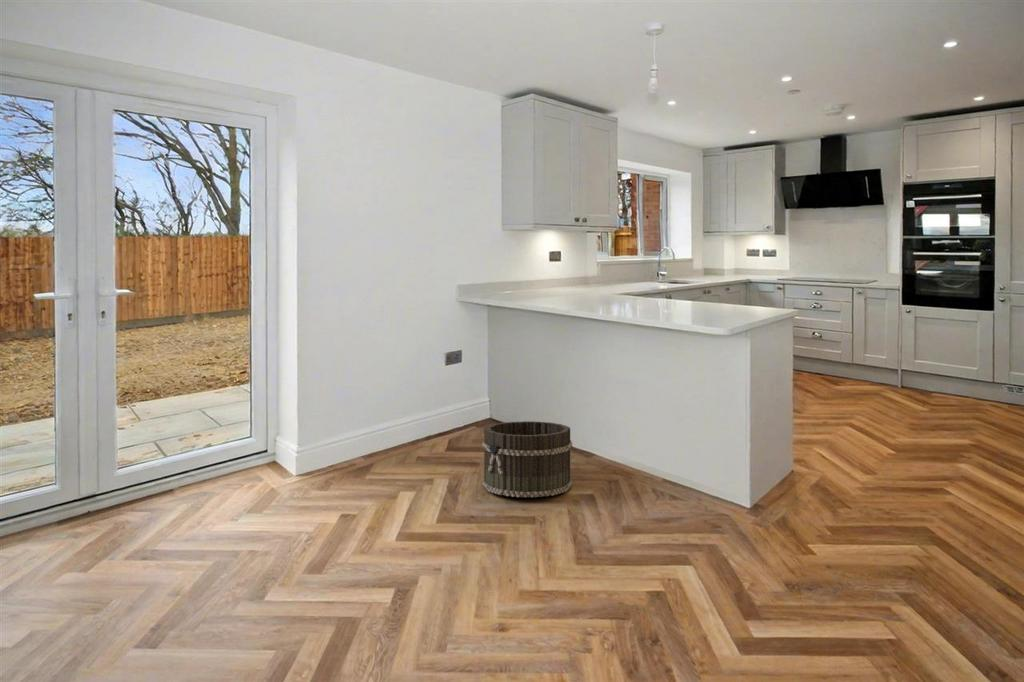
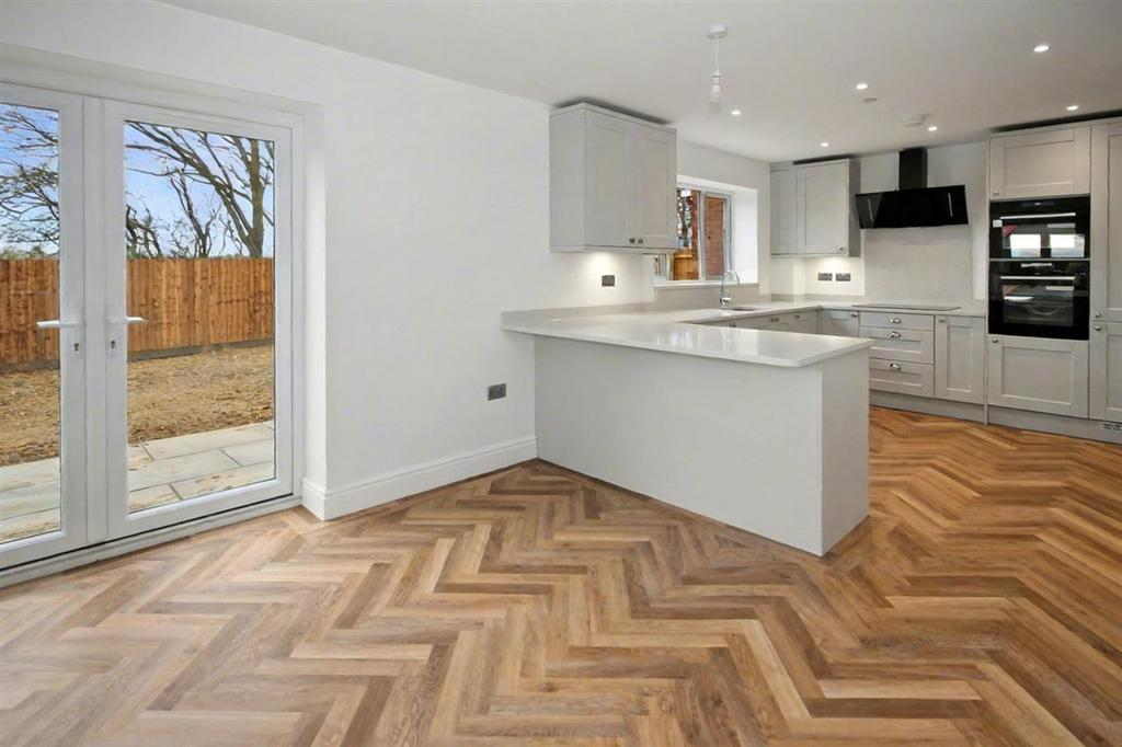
- bucket [482,420,573,498]
